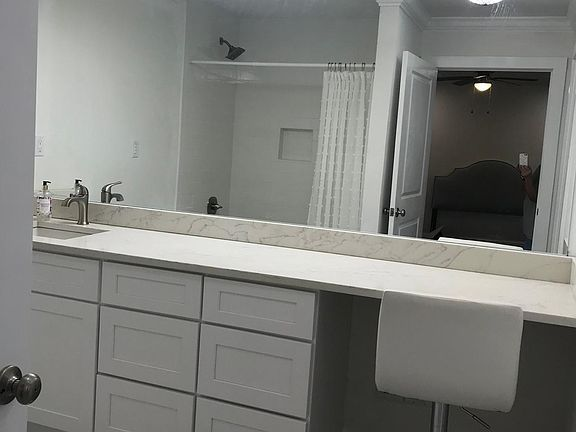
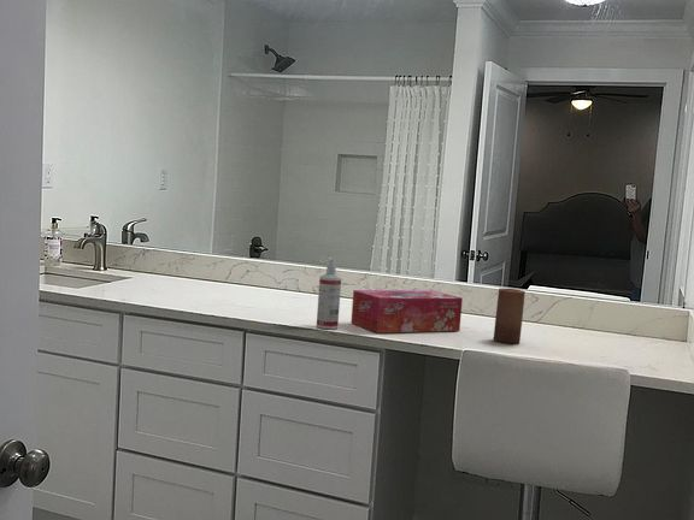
+ spray bottle [316,256,342,330]
+ tissue box [349,289,464,333]
+ candle [492,286,527,344]
